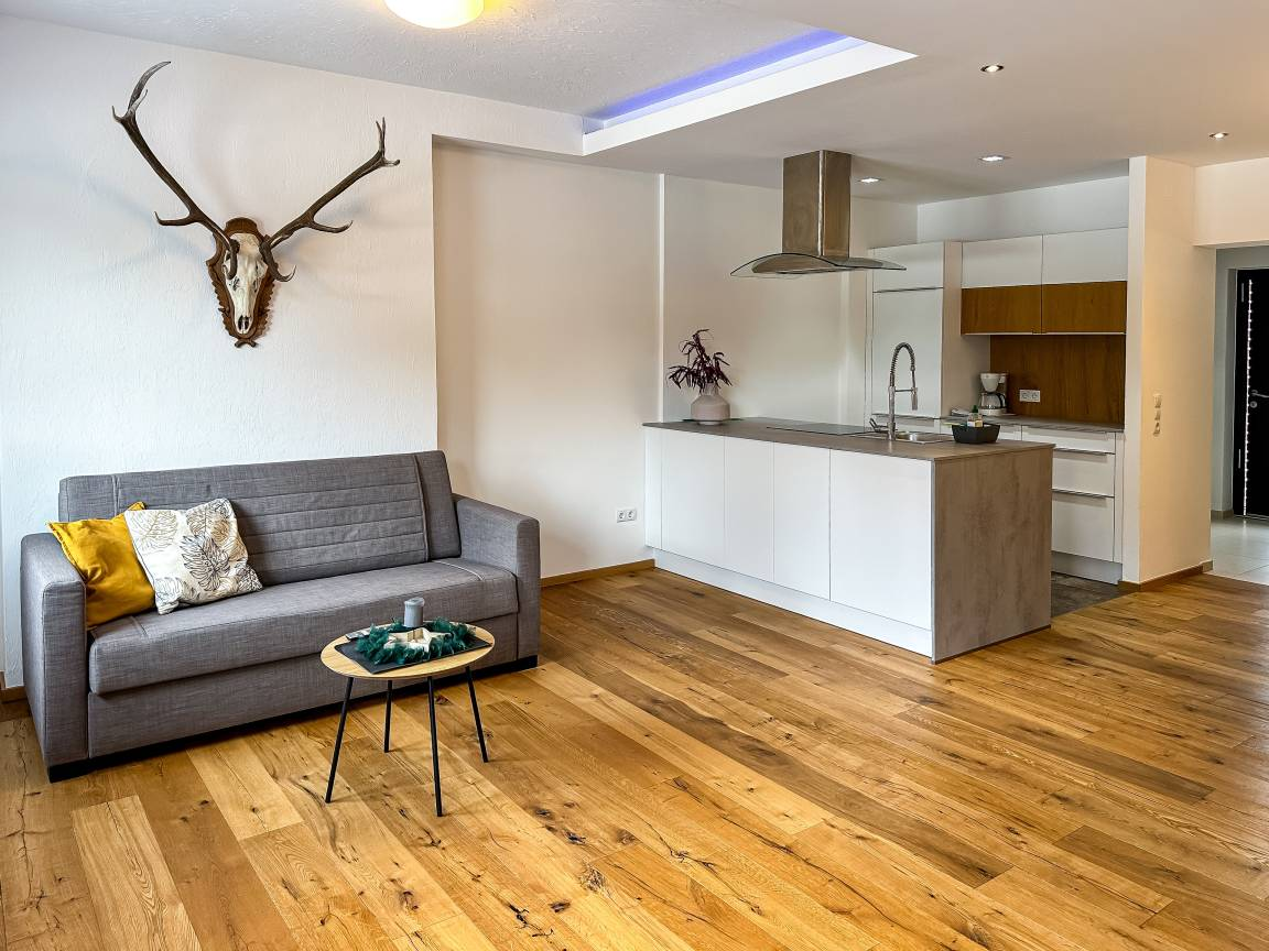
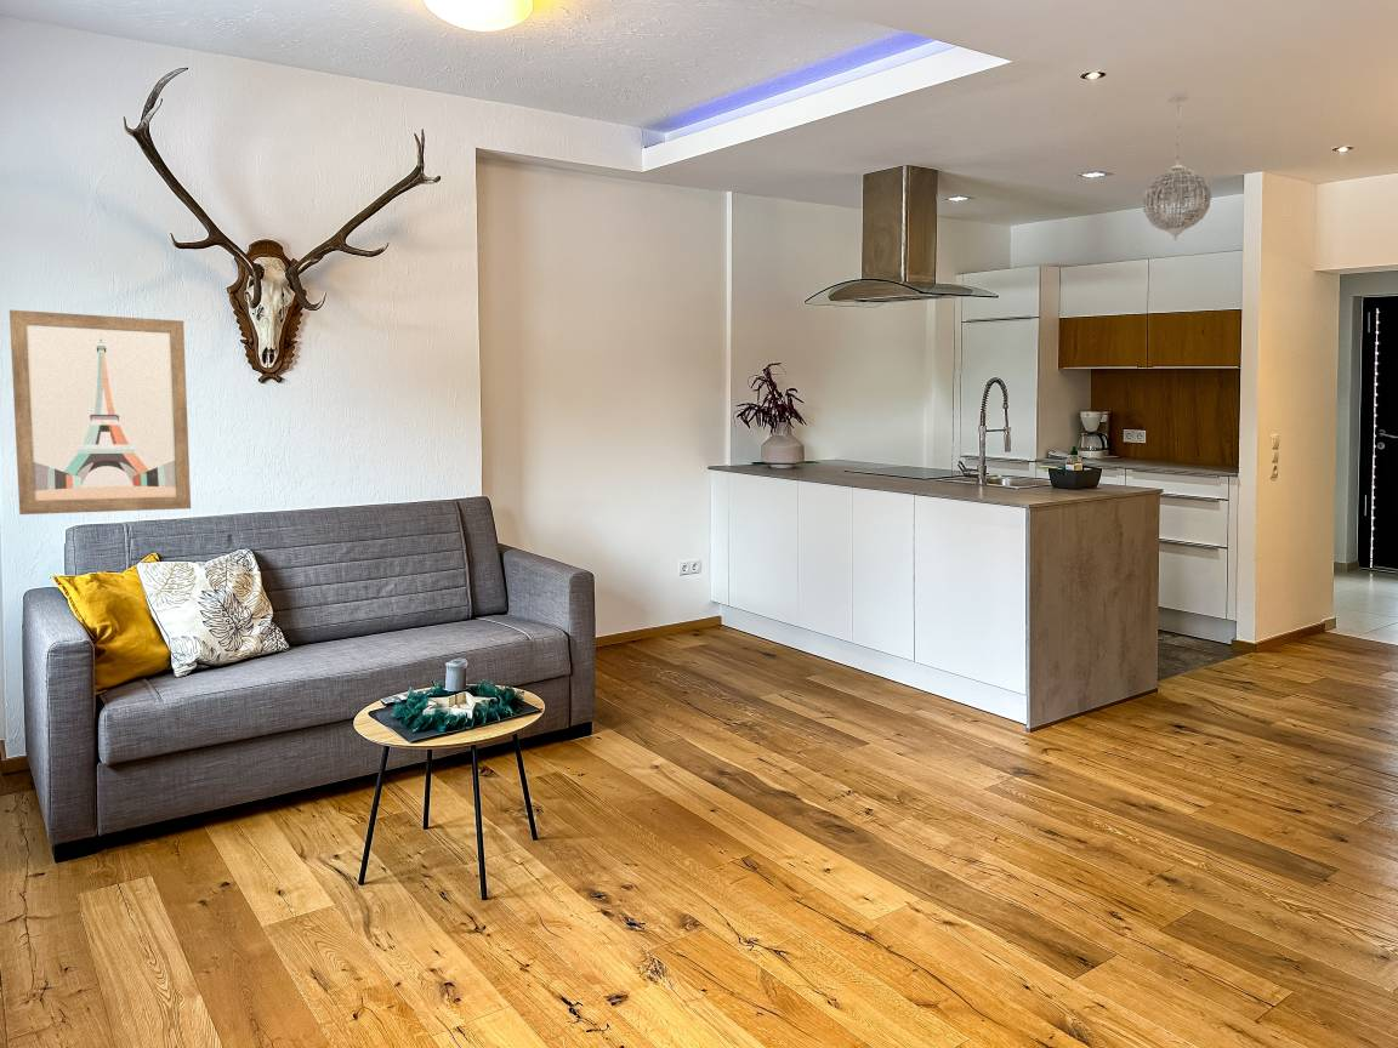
+ wall art [8,309,192,516]
+ pendant light [1141,90,1212,243]
